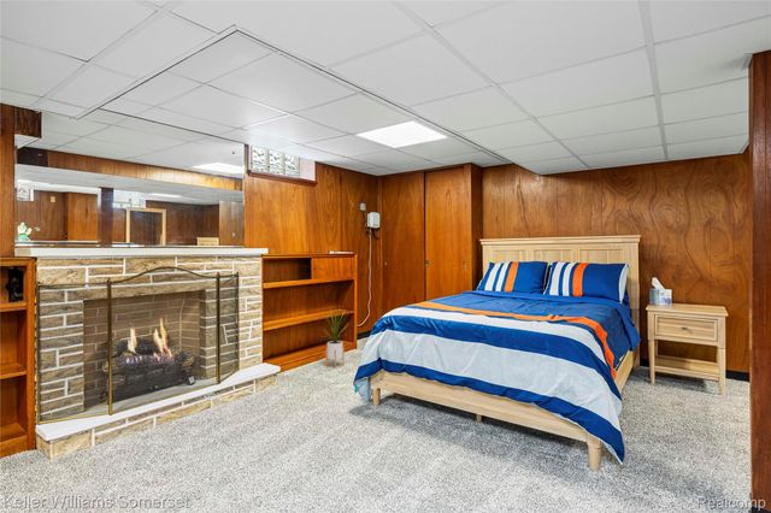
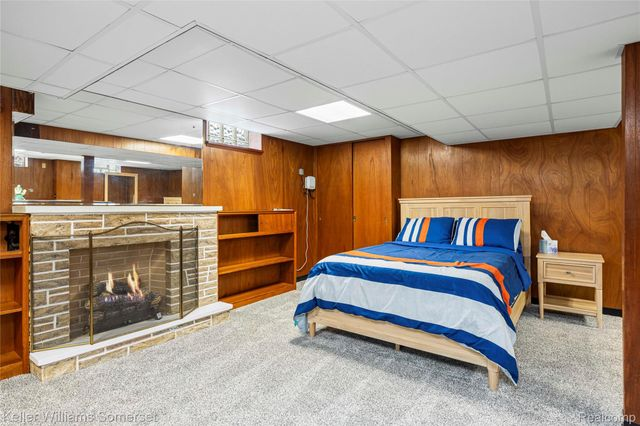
- house plant [318,306,349,368]
